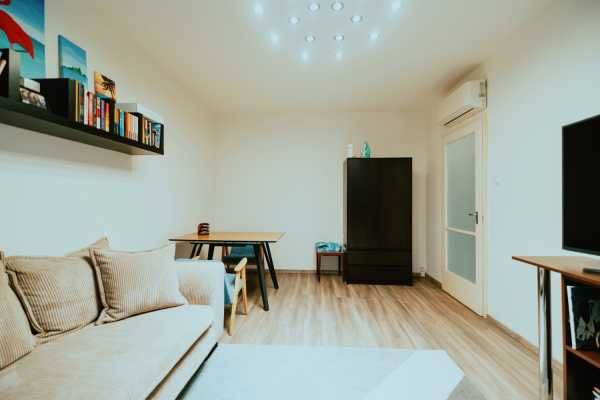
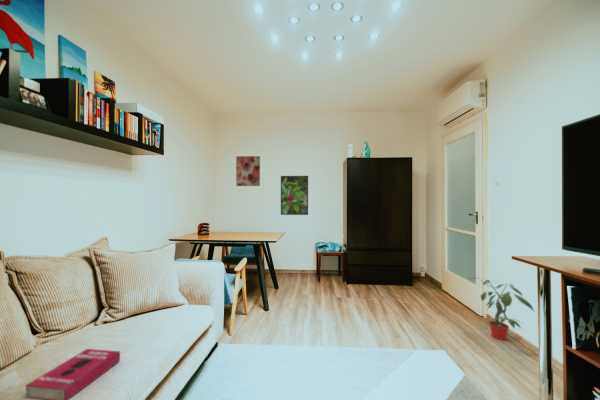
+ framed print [280,175,309,216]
+ wall art [235,155,261,187]
+ book [24,348,121,400]
+ potted plant [467,277,536,341]
